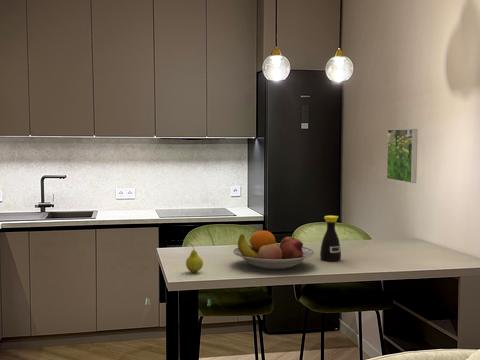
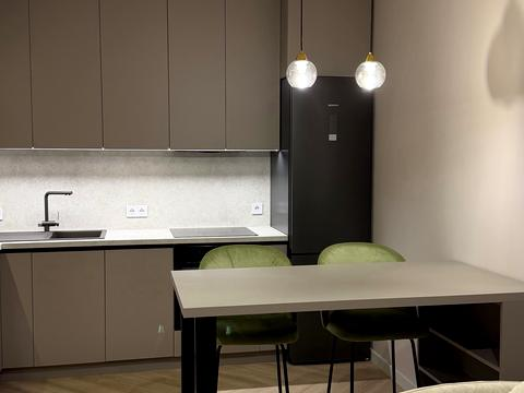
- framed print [386,128,419,184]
- fruit bowl [232,230,315,270]
- fruit [185,242,204,274]
- bottle [319,215,342,262]
